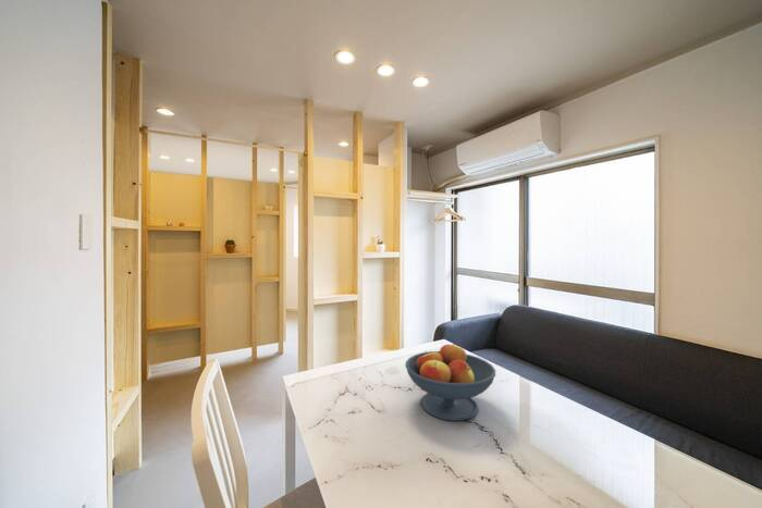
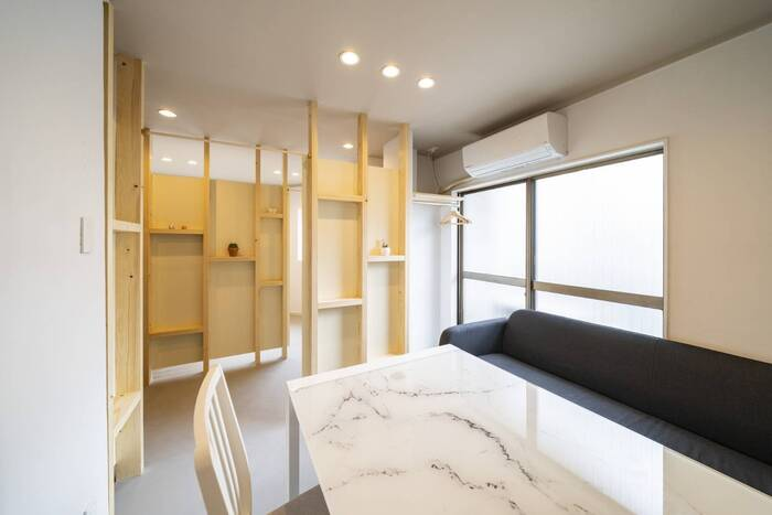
- fruit bowl [405,342,496,422]
